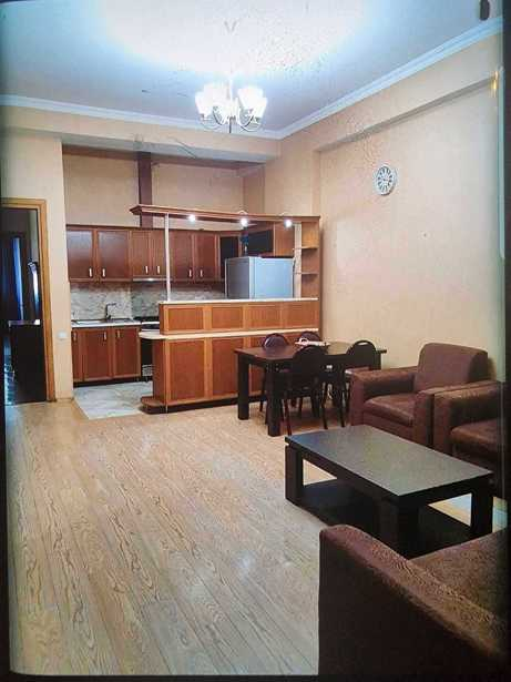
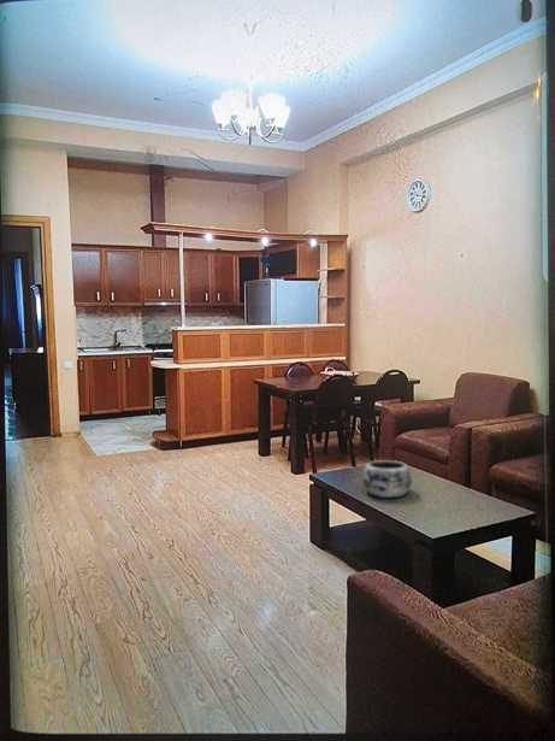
+ decorative bowl [361,459,413,499]
